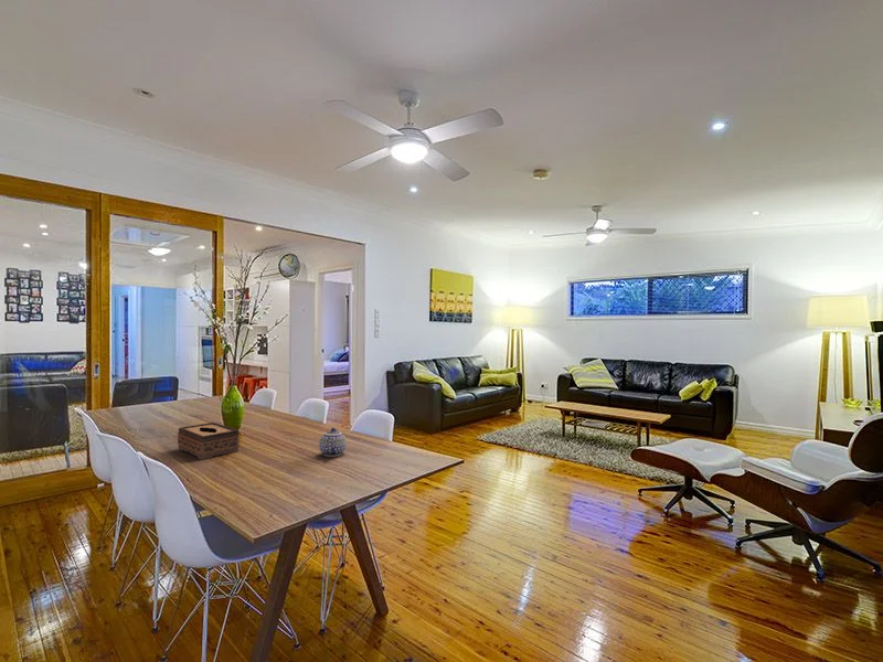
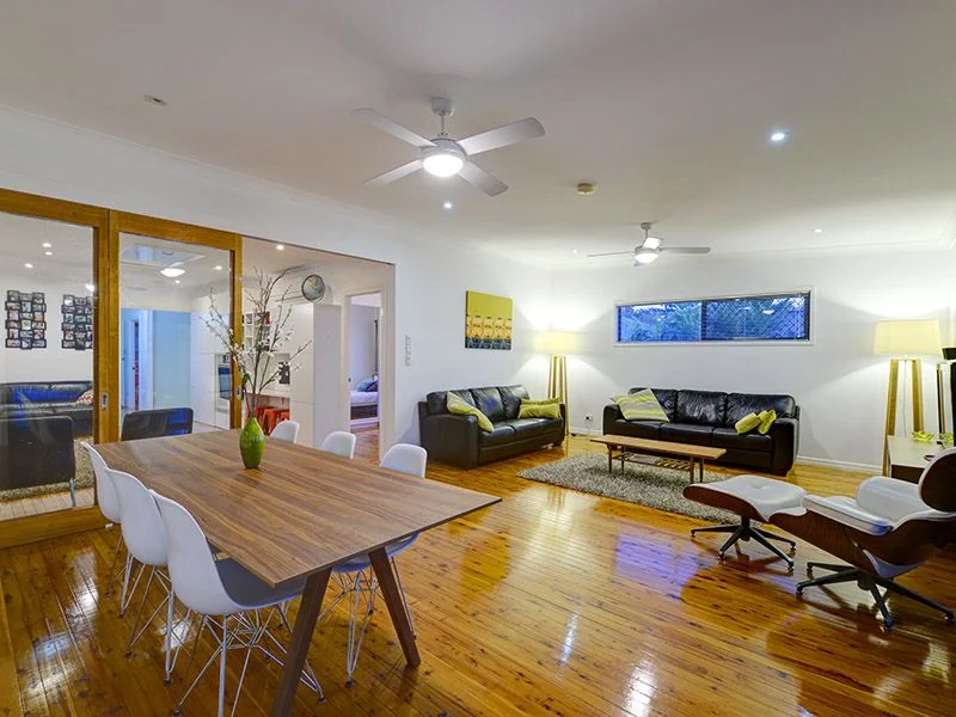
- tissue box [177,421,241,461]
- teapot [318,427,348,458]
